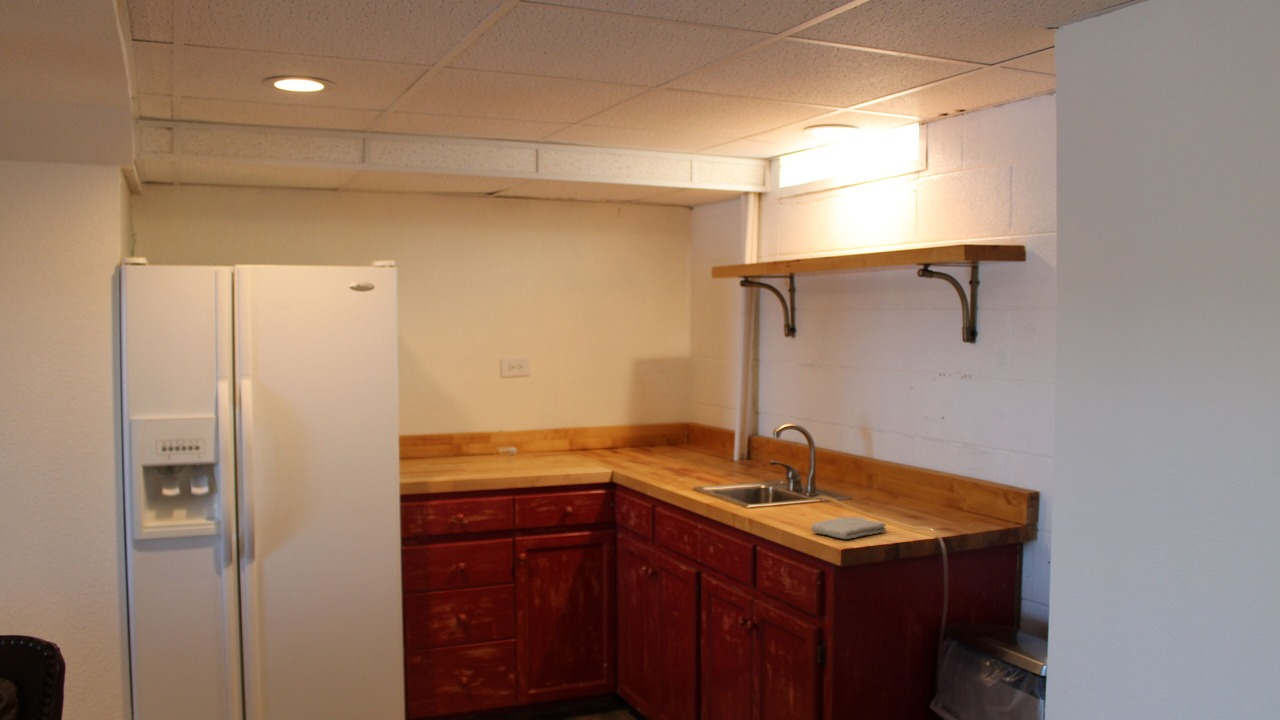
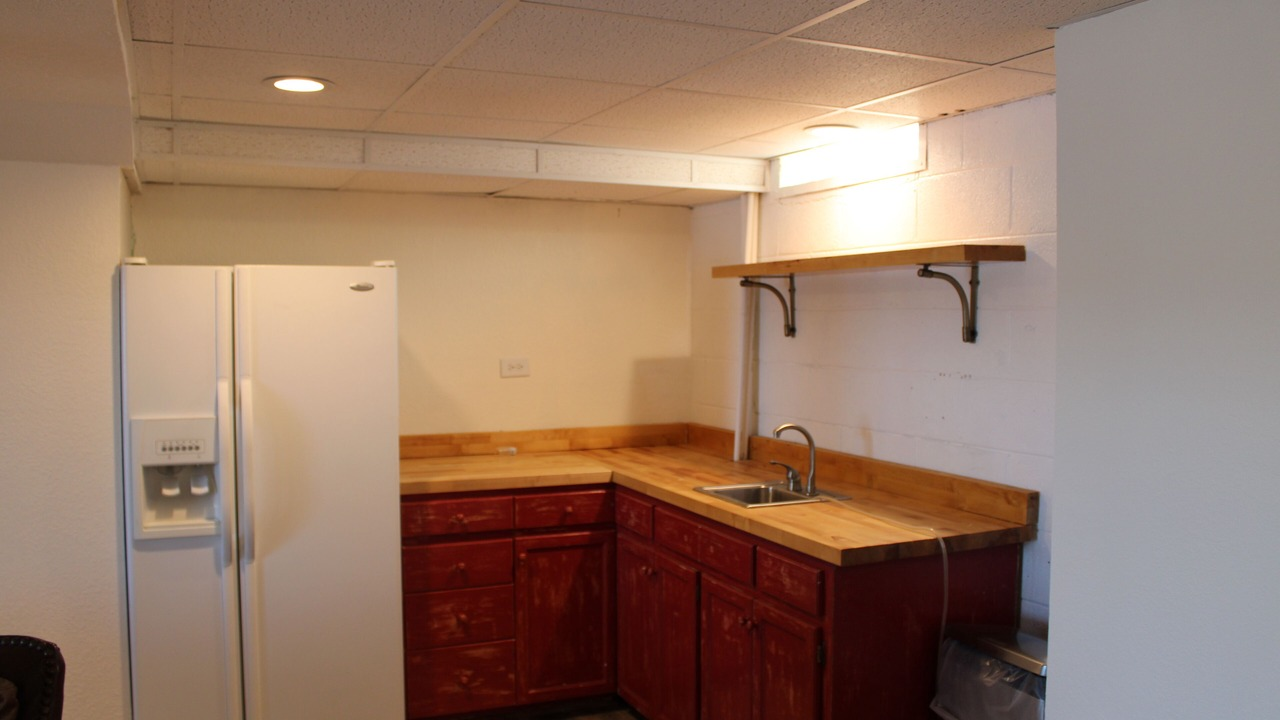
- washcloth [810,516,887,540]
